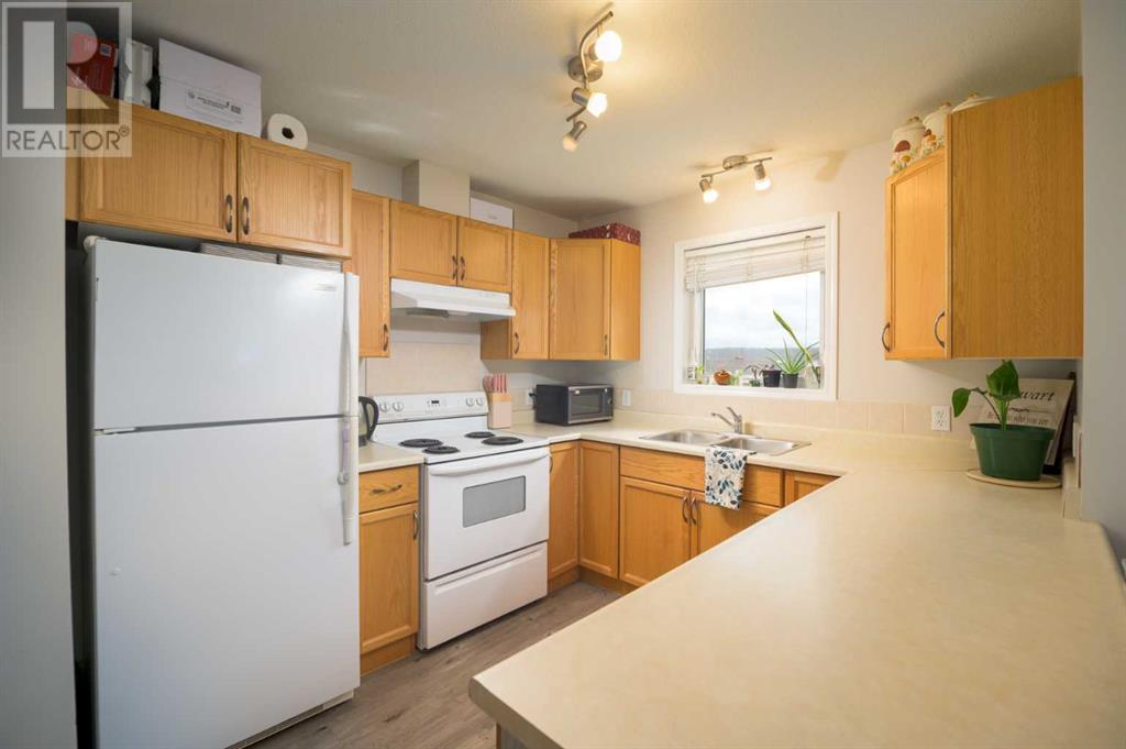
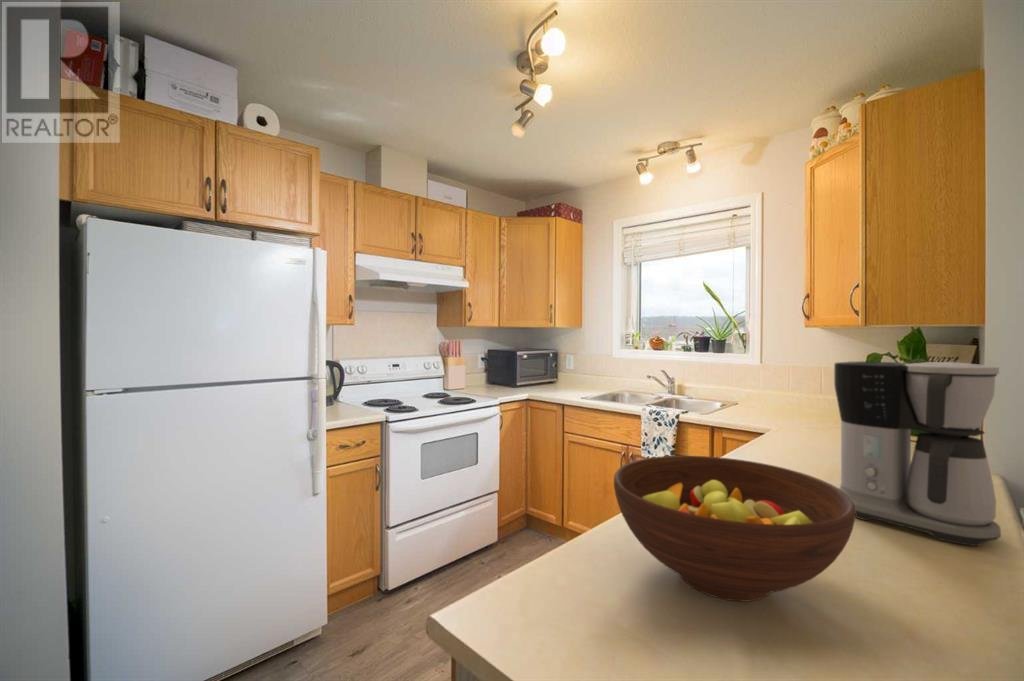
+ coffee maker [833,361,1002,547]
+ fruit bowl [613,455,856,603]
